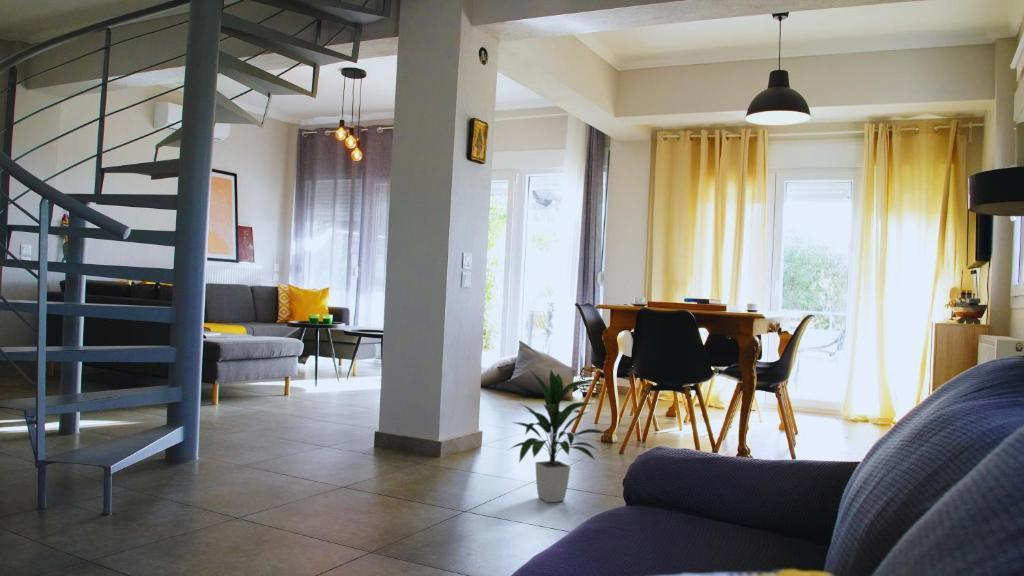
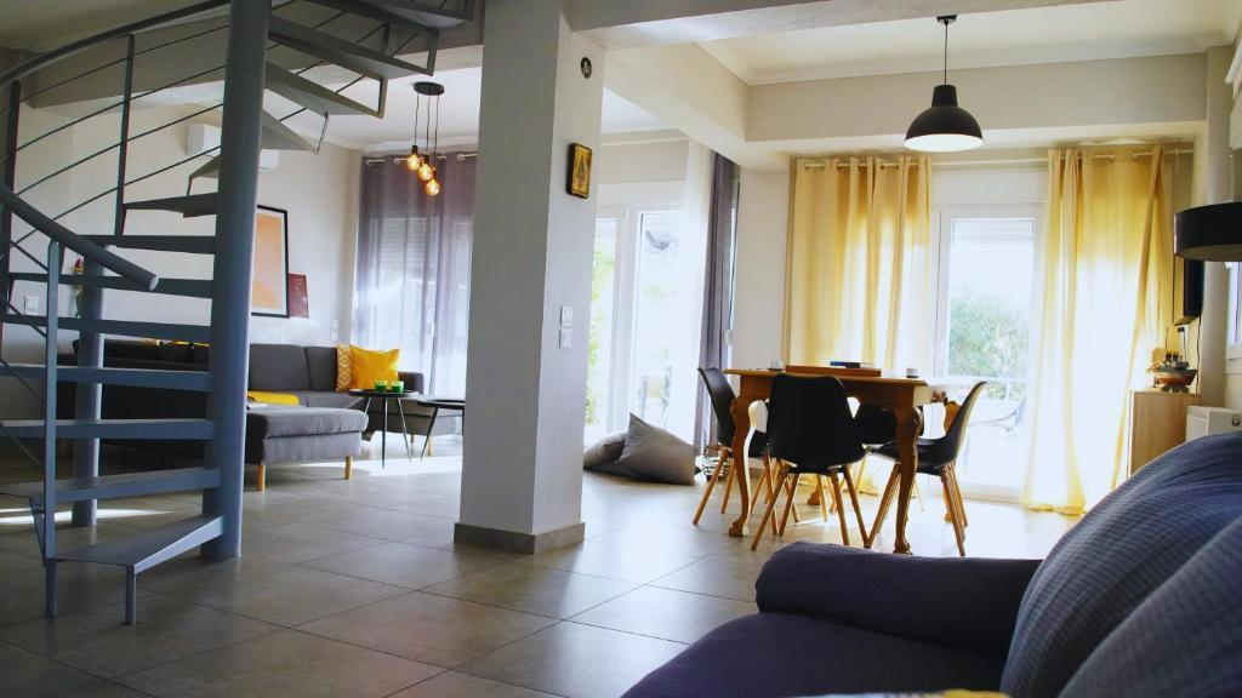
- indoor plant [507,368,610,503]
